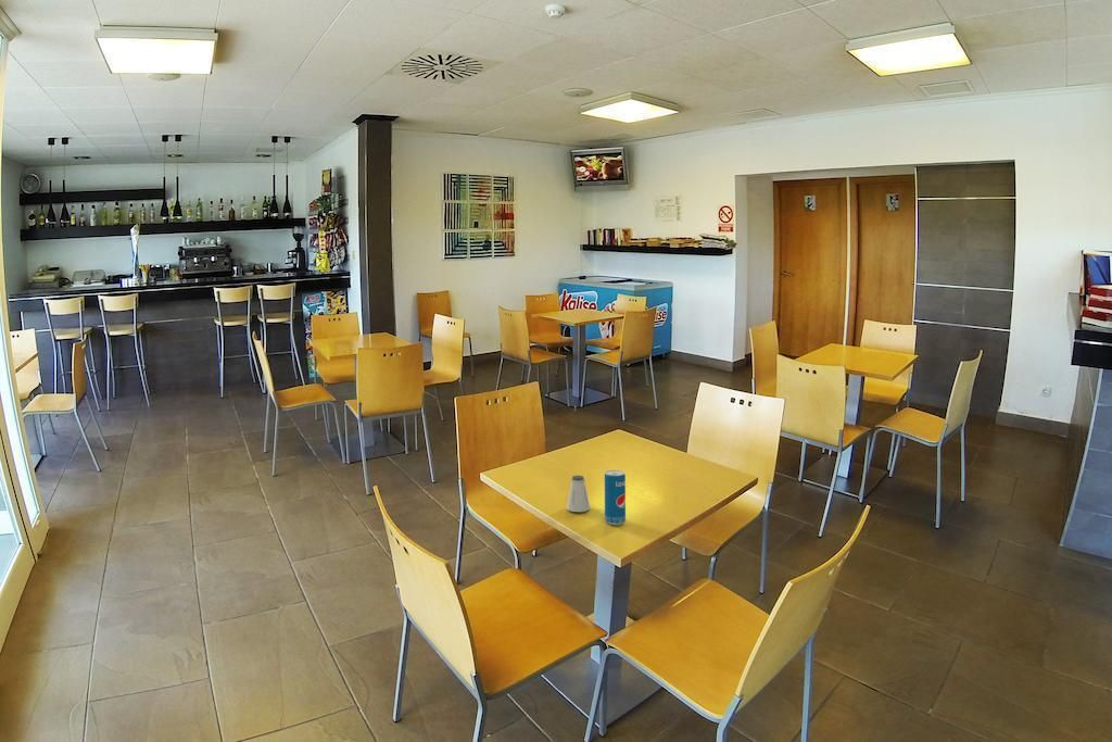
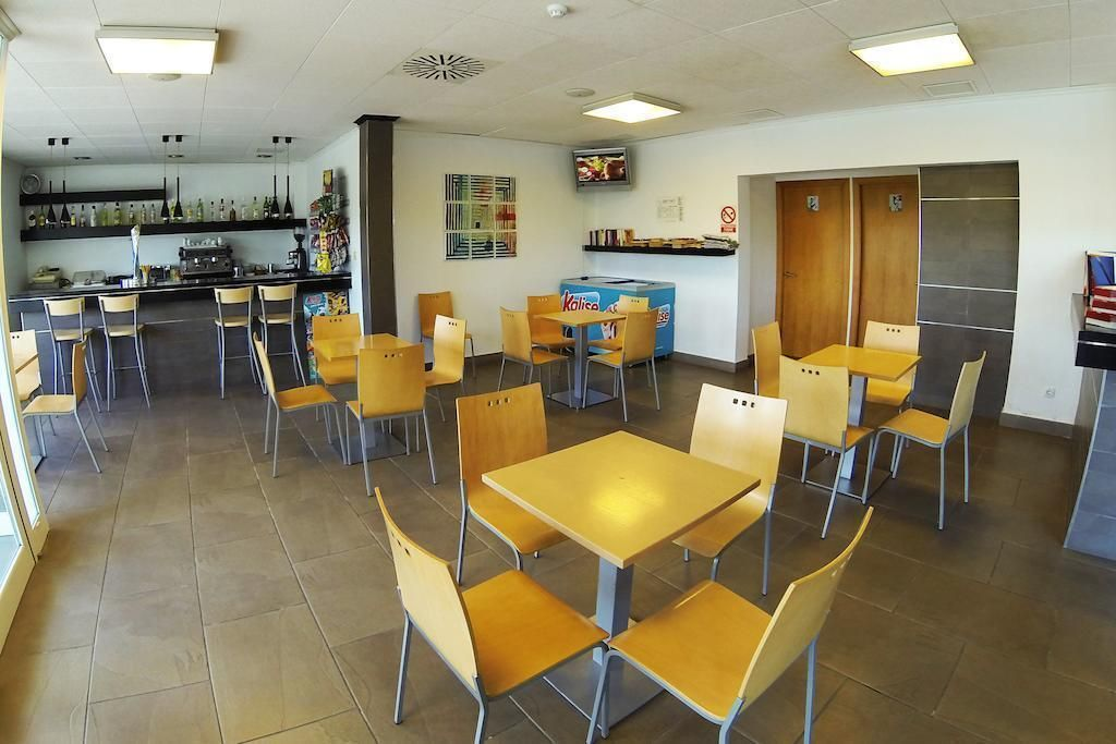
- beverage can [604,469,627,526]
- saltshaker [566,475,591,513]
